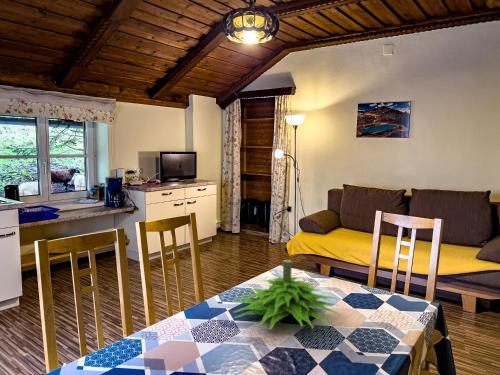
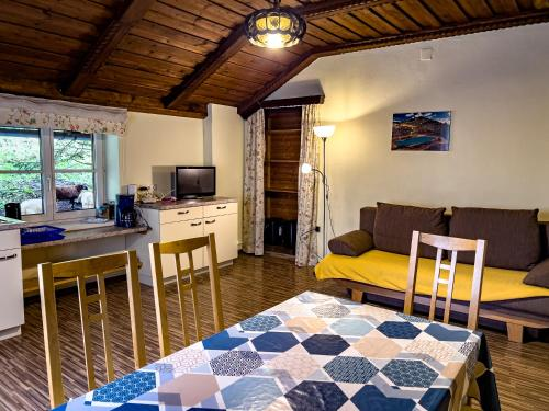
- plant [231,259,344,330]
